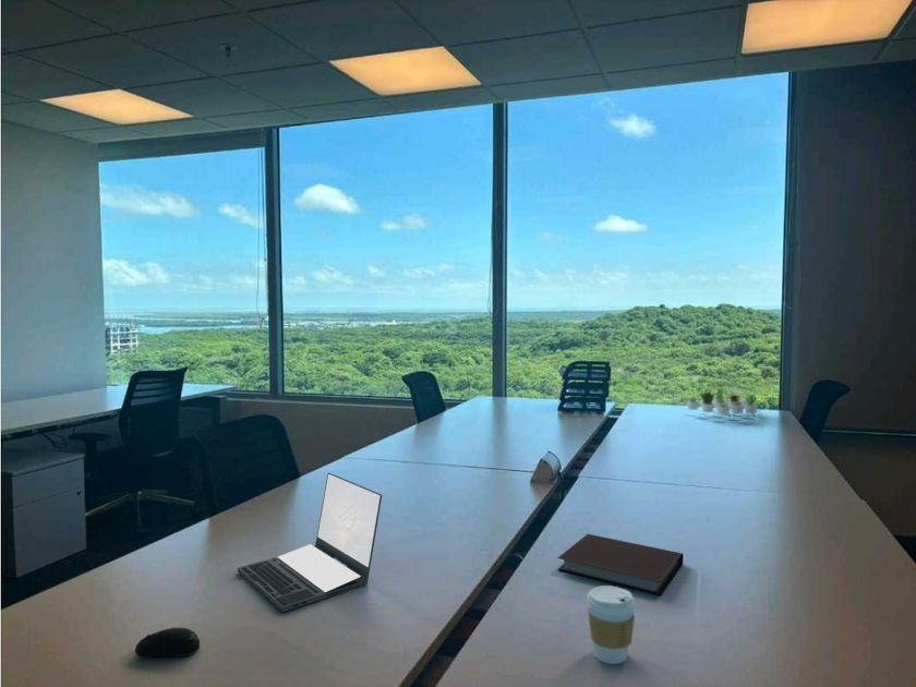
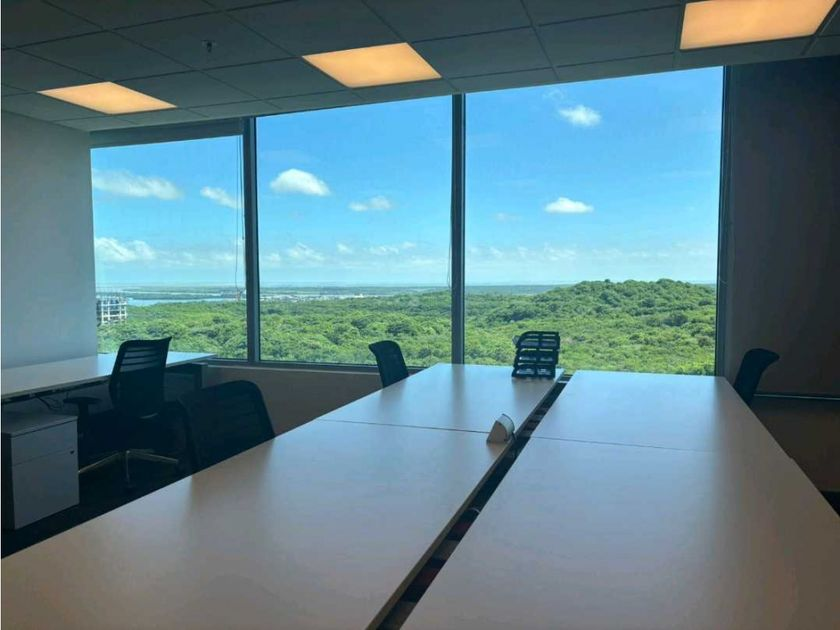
- laptop [237,471,383,613]
- coffee cup [586,584,636,665]
- notebook [556,533,685,596]
- computer mouse [134,626,201,658]
- succulent plant [686,385,766,419]
